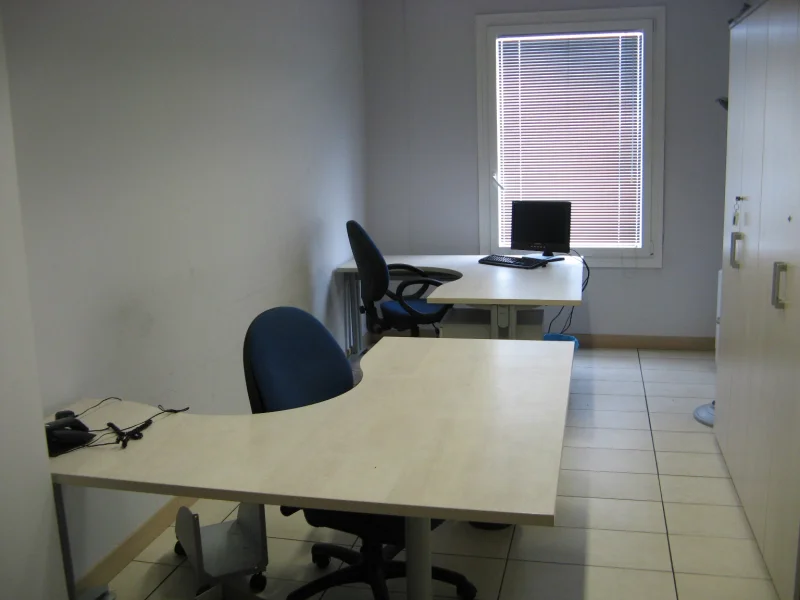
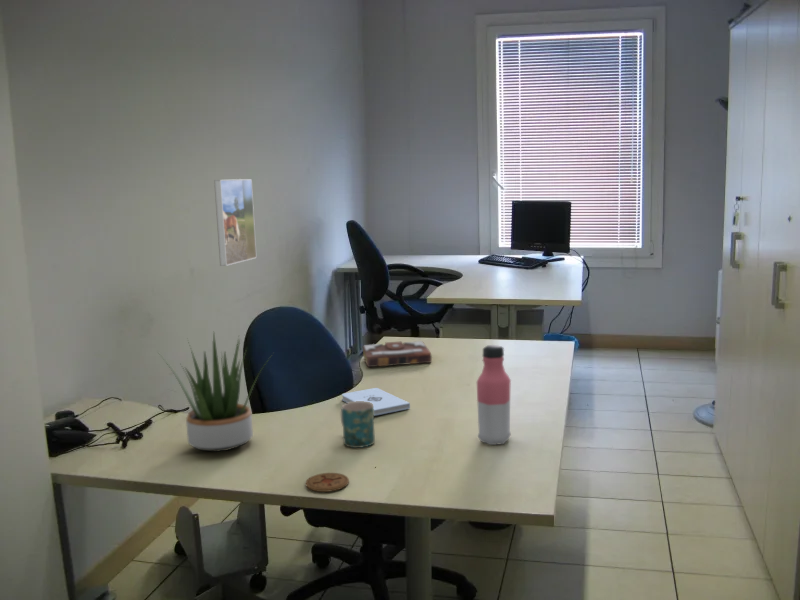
+ mug [340,401,376,449]
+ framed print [213,178,258,267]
+ notepad [341,387,411,417]
+ water bottle [476,344,512,446]
+ book [362,340,433,368]
+ coaster [305,472,350,493]
+ potted plant [156,331,274,453]
